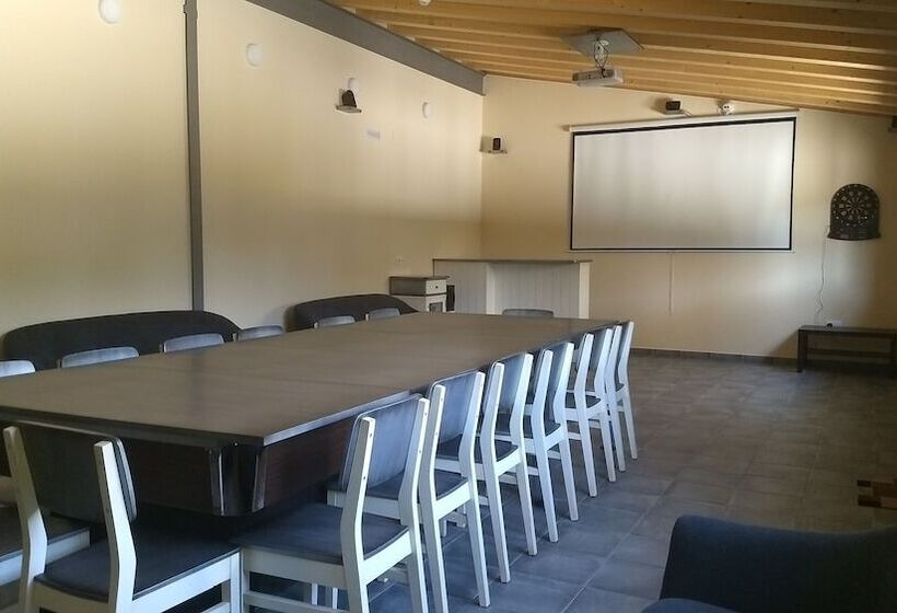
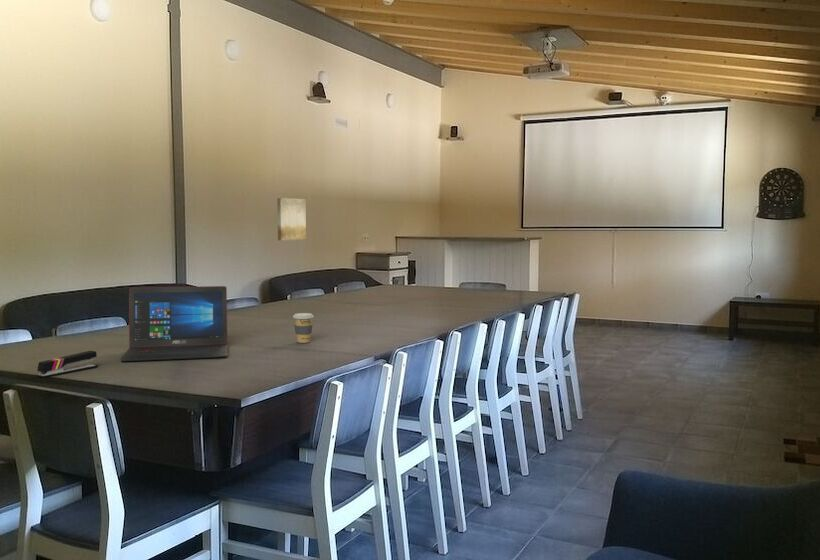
+ wall art [276,197,307,241]
+ coffee cup [292,312,315,344]
+ stapler [36,350,99,378]
+ laptop [119,285,228,362]
